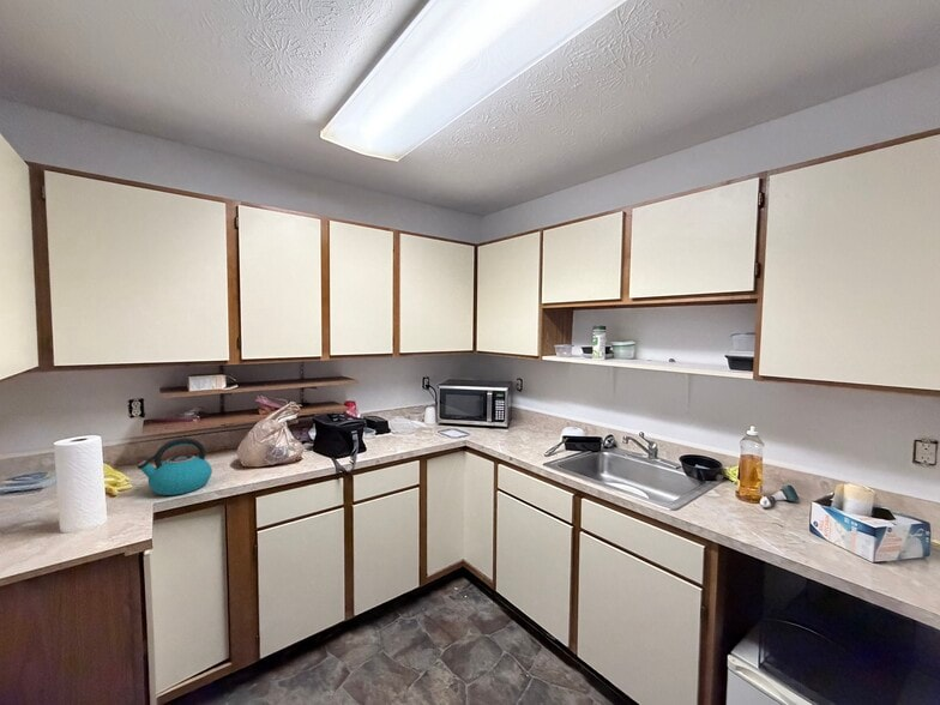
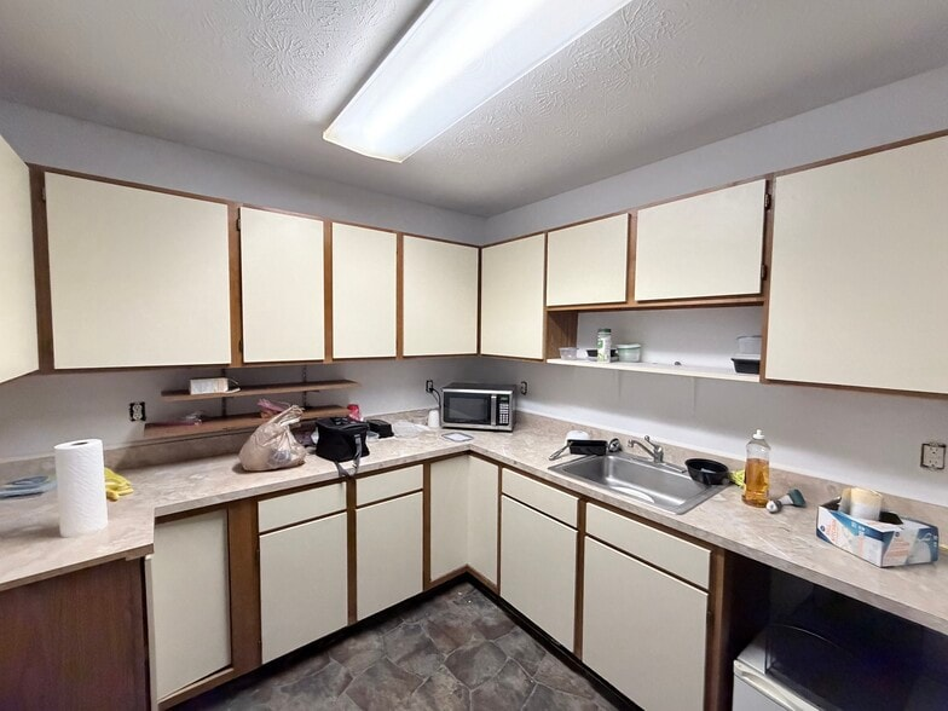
- kettle [135,436,213,496]
